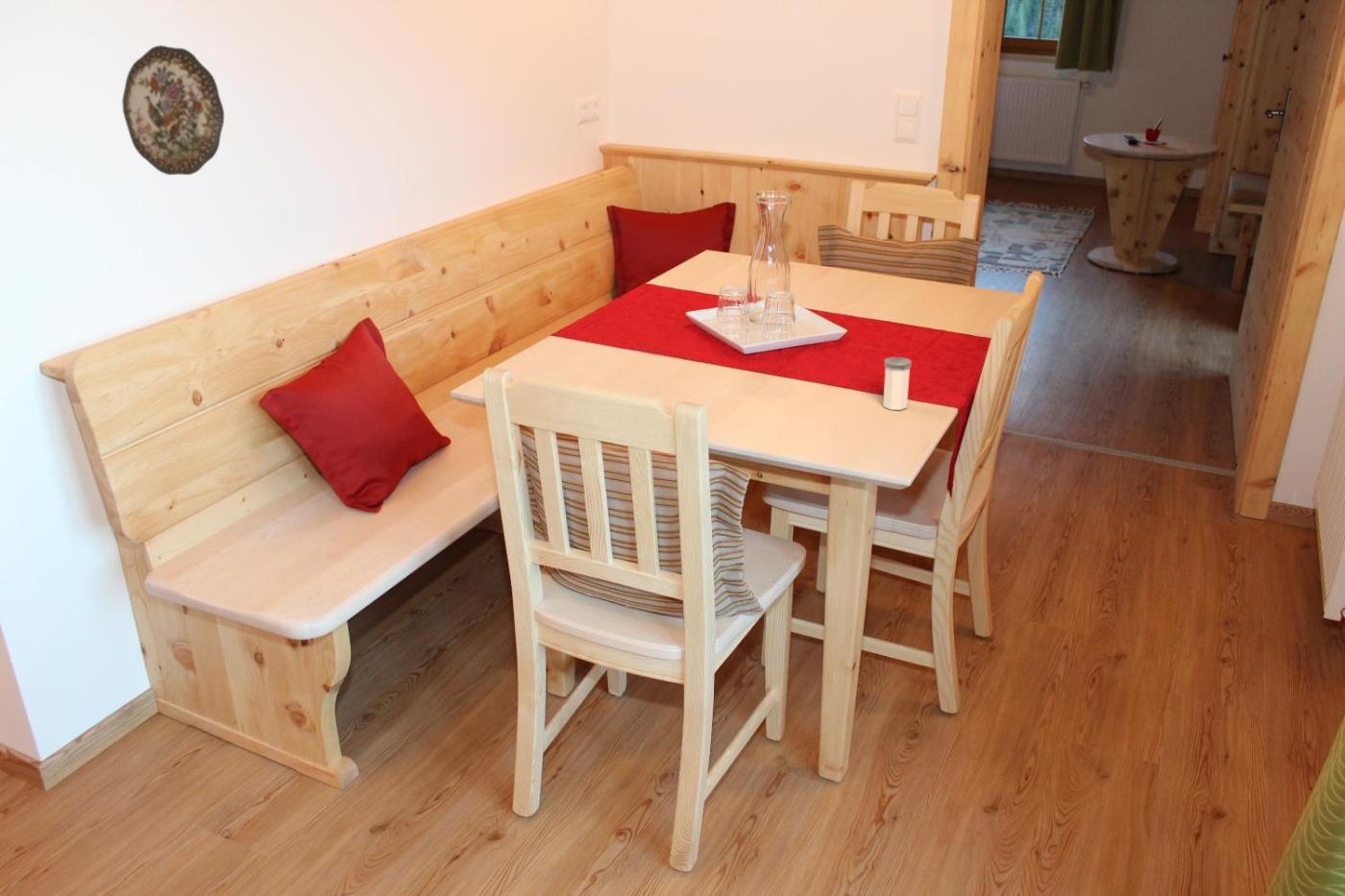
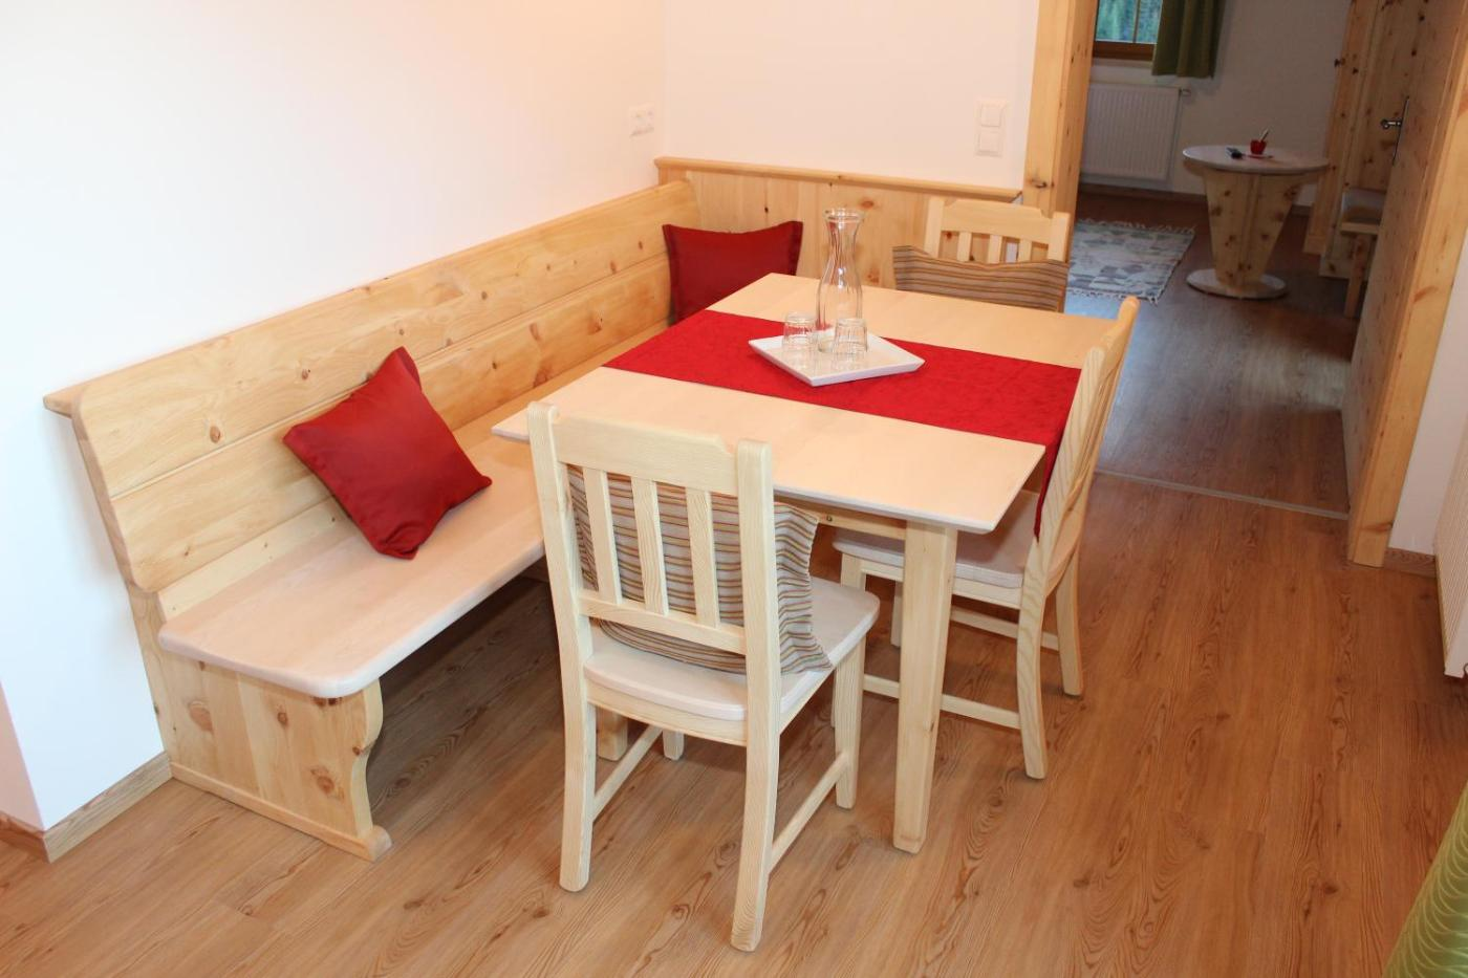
- salt shaker [882,356,913,411]
- decorative plate [121,44,225,176]
